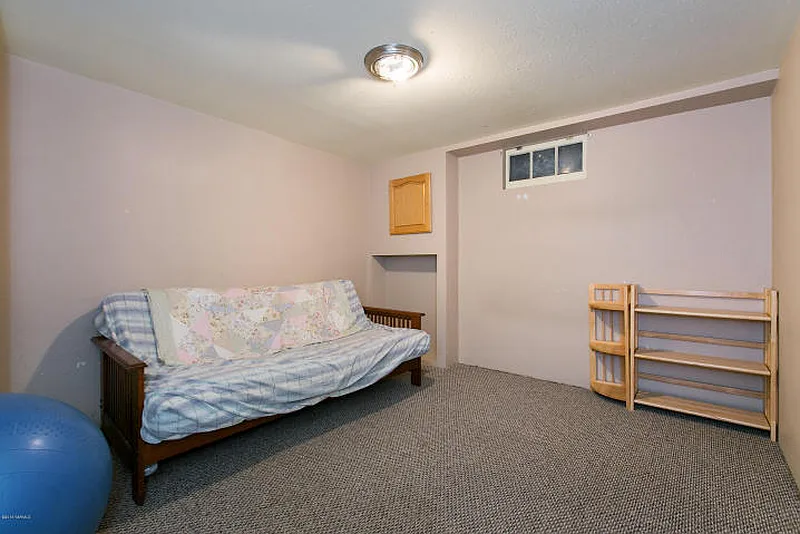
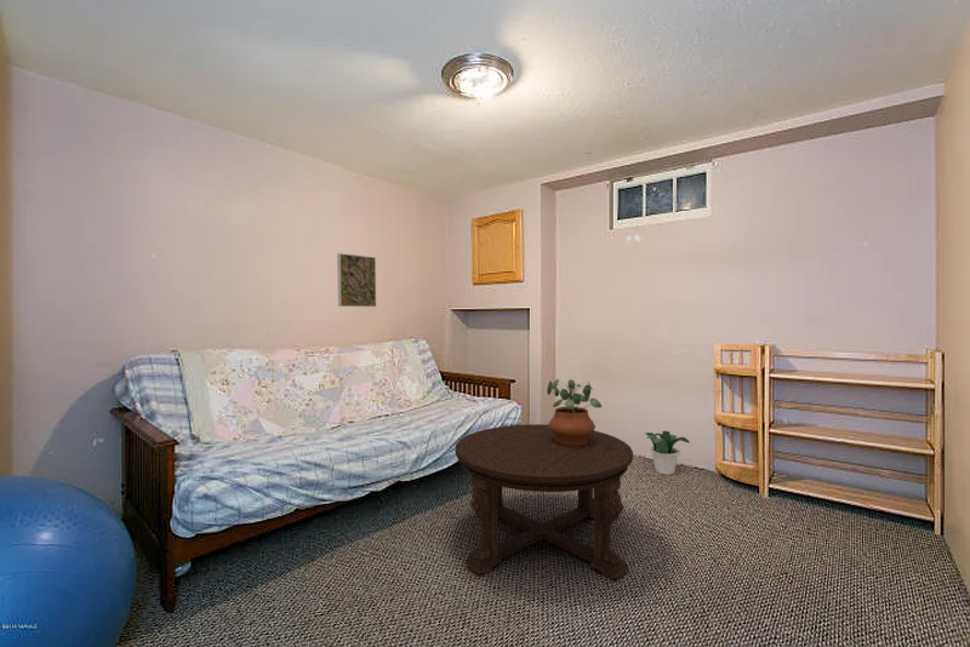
+ potted plant [546,378,603,446]
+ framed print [336,252,377,308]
+ coffee table [455,423,634,580]
+ potted plant [644,430,691,476]
